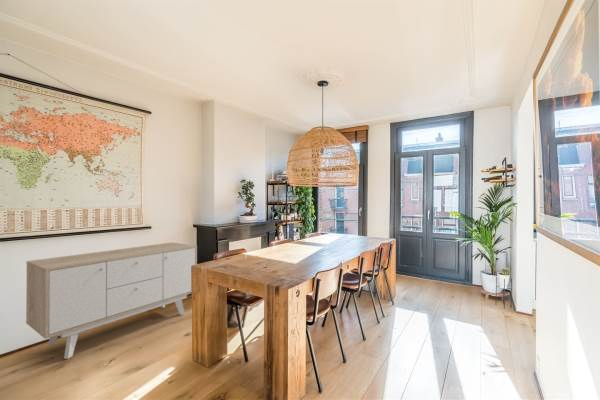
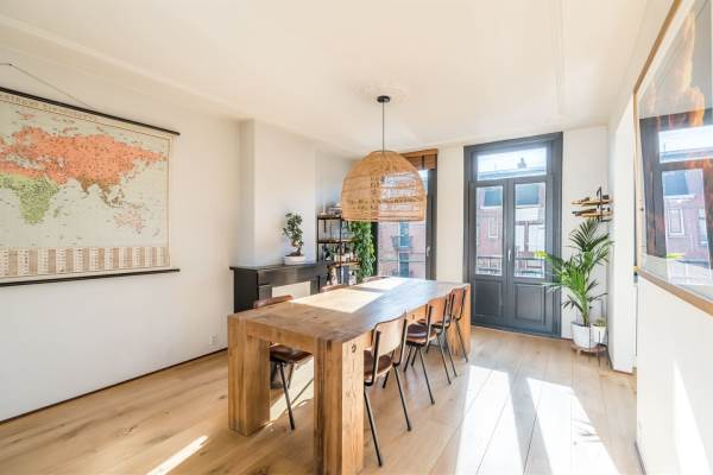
- sideboard [25,241,198,360]
